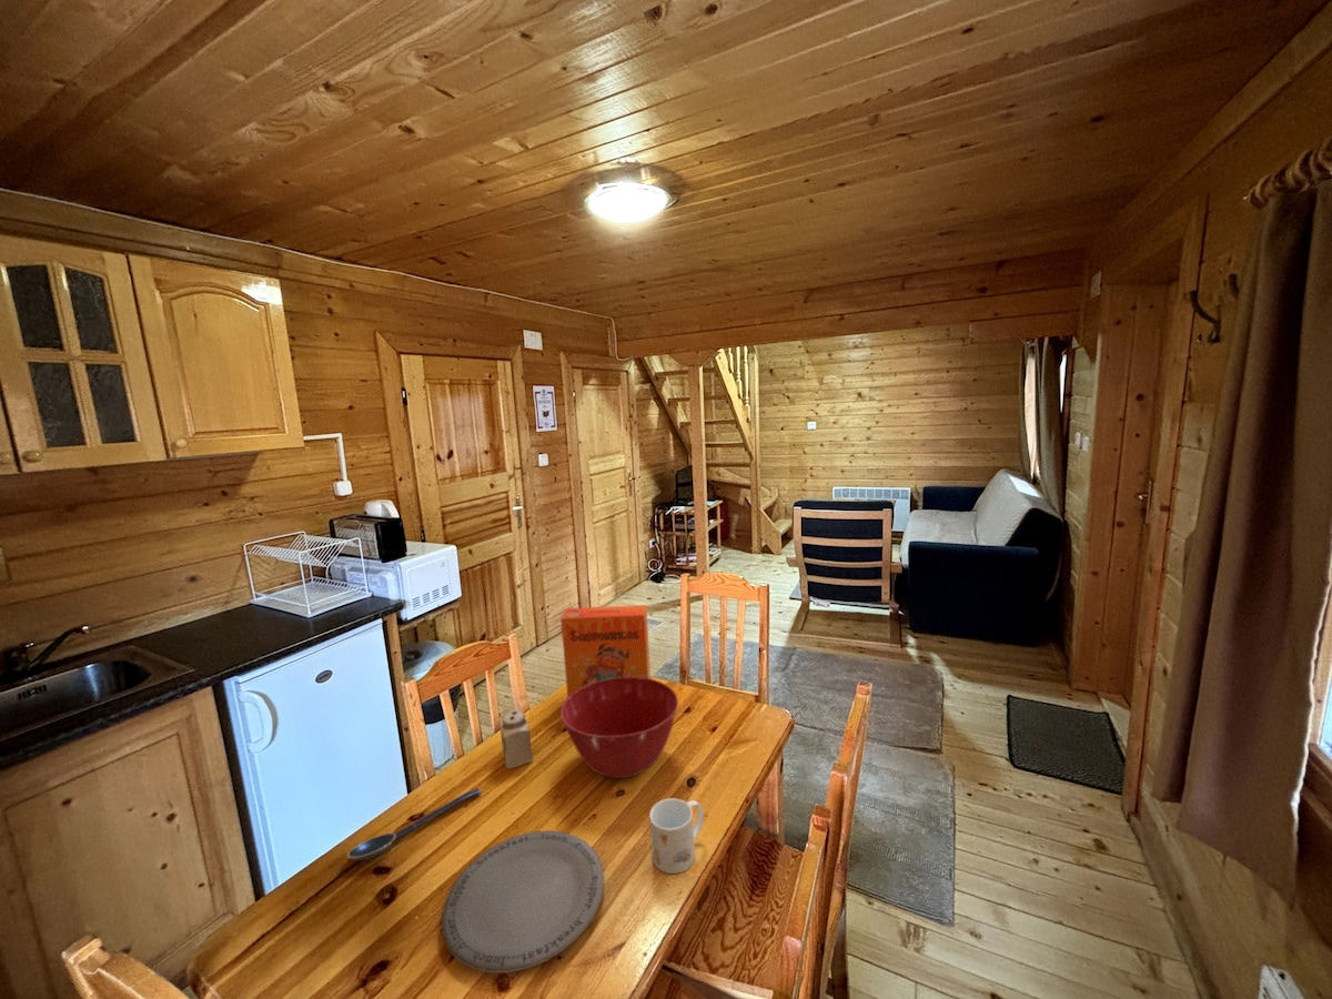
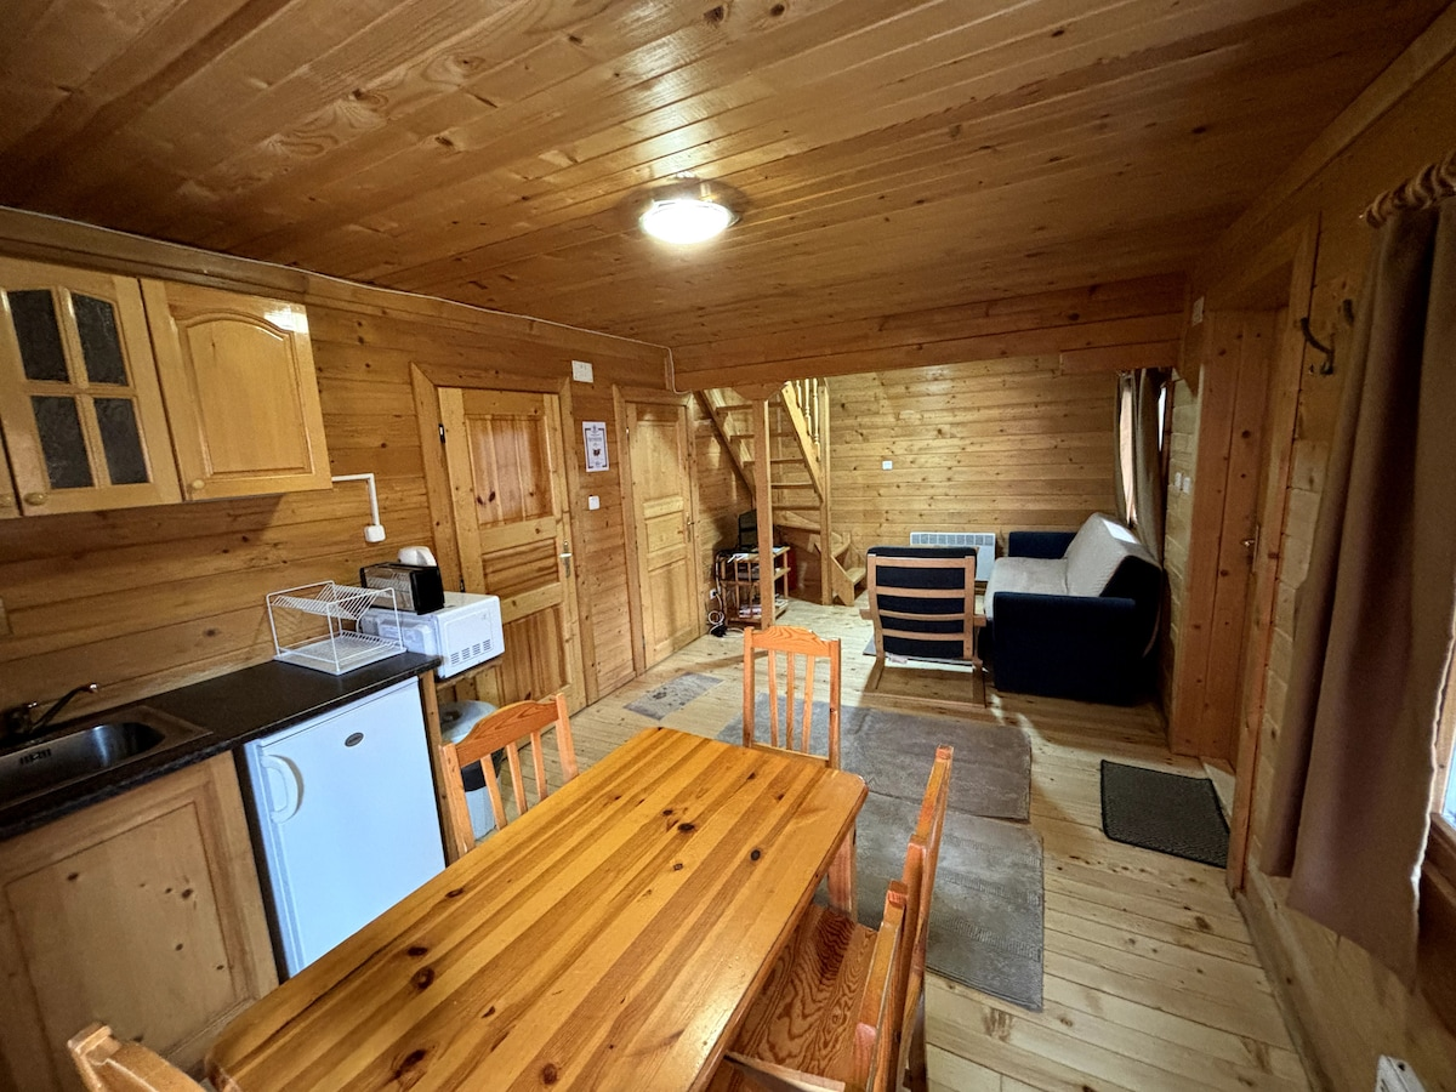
- mug [648,797,705,875]
- cereal box [559,604,652,698]
- salt shaker [500,709,534,770]
- spoon [346,787,483,861]
- plate [441,829,605,975]
- mixing bowl [559,677,679,779]
